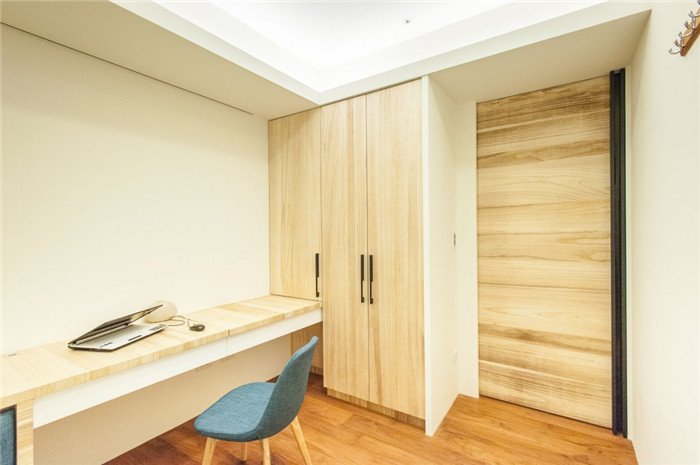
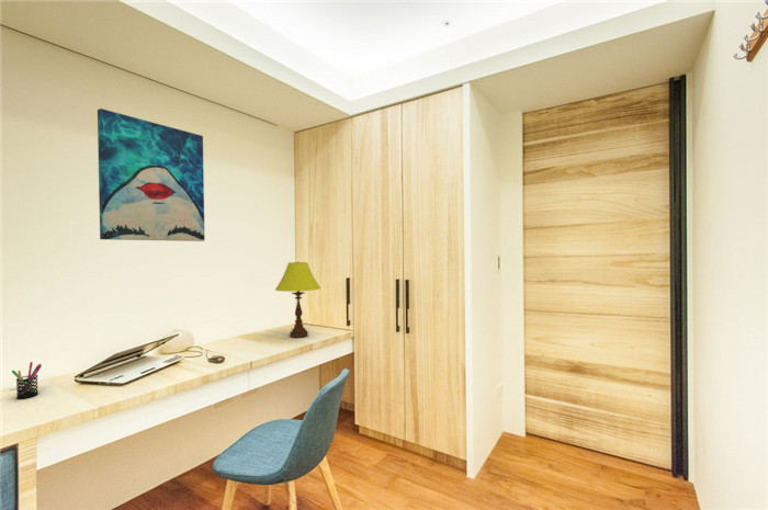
+ pen holder [11,361,43,400]
+ wall art [97,107,206,242]
+ table lamp [274,261,321,339]
